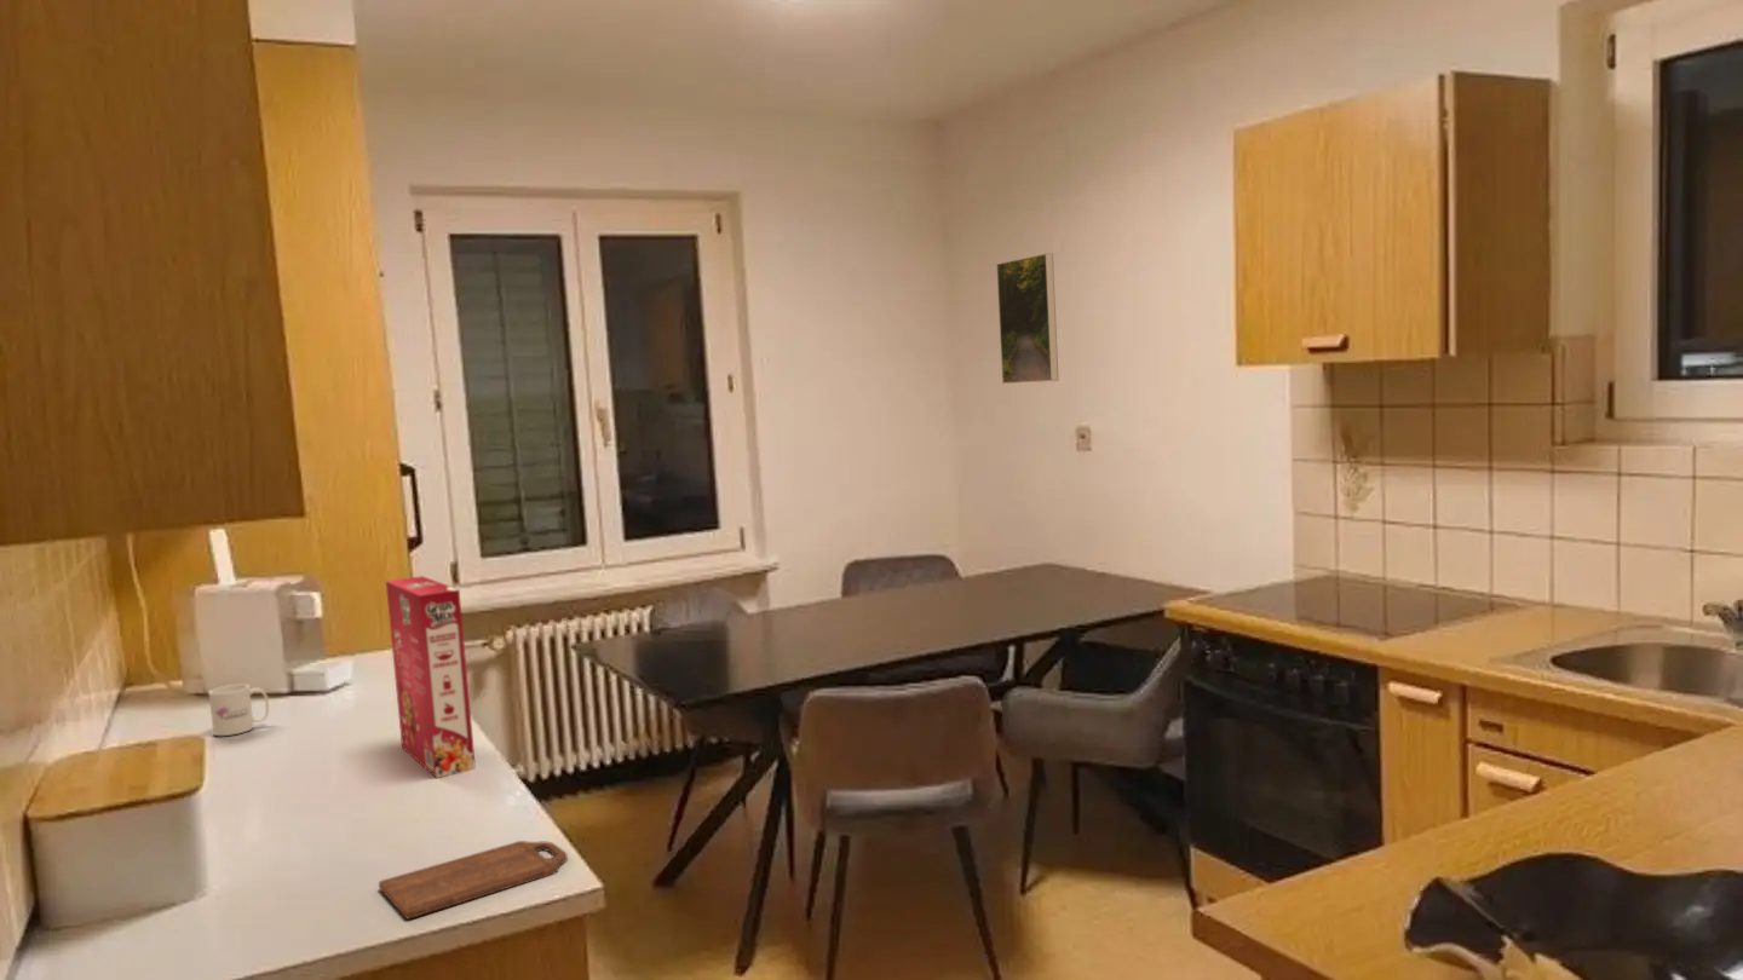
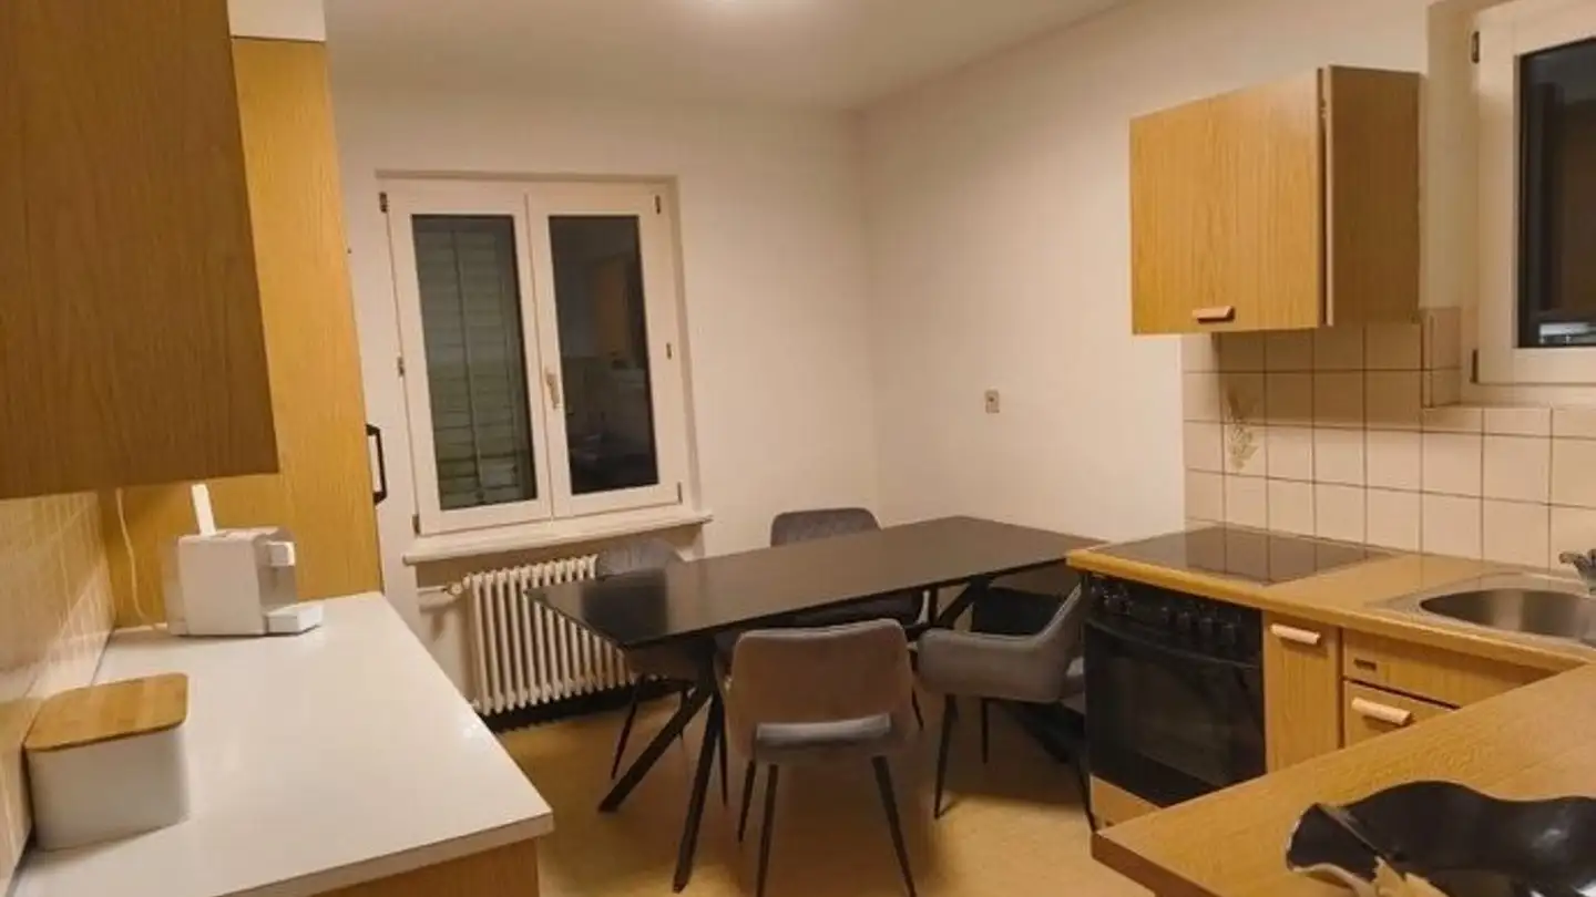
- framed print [995,252,1060,385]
- cereal box [385,575,477,779]
- cutting board [378,840,569,921]
- mug [207,684,270,737]
